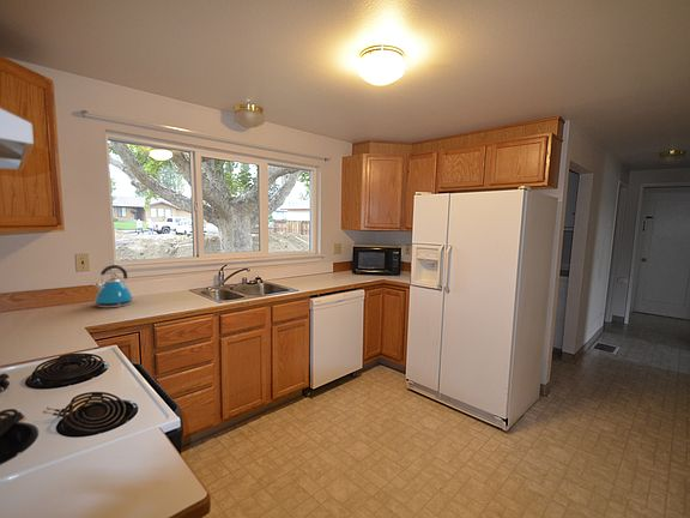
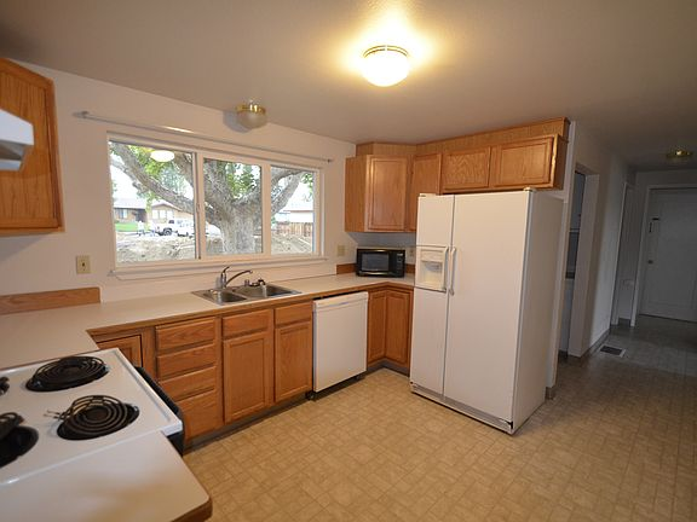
- kettle [92,264,137,308]
